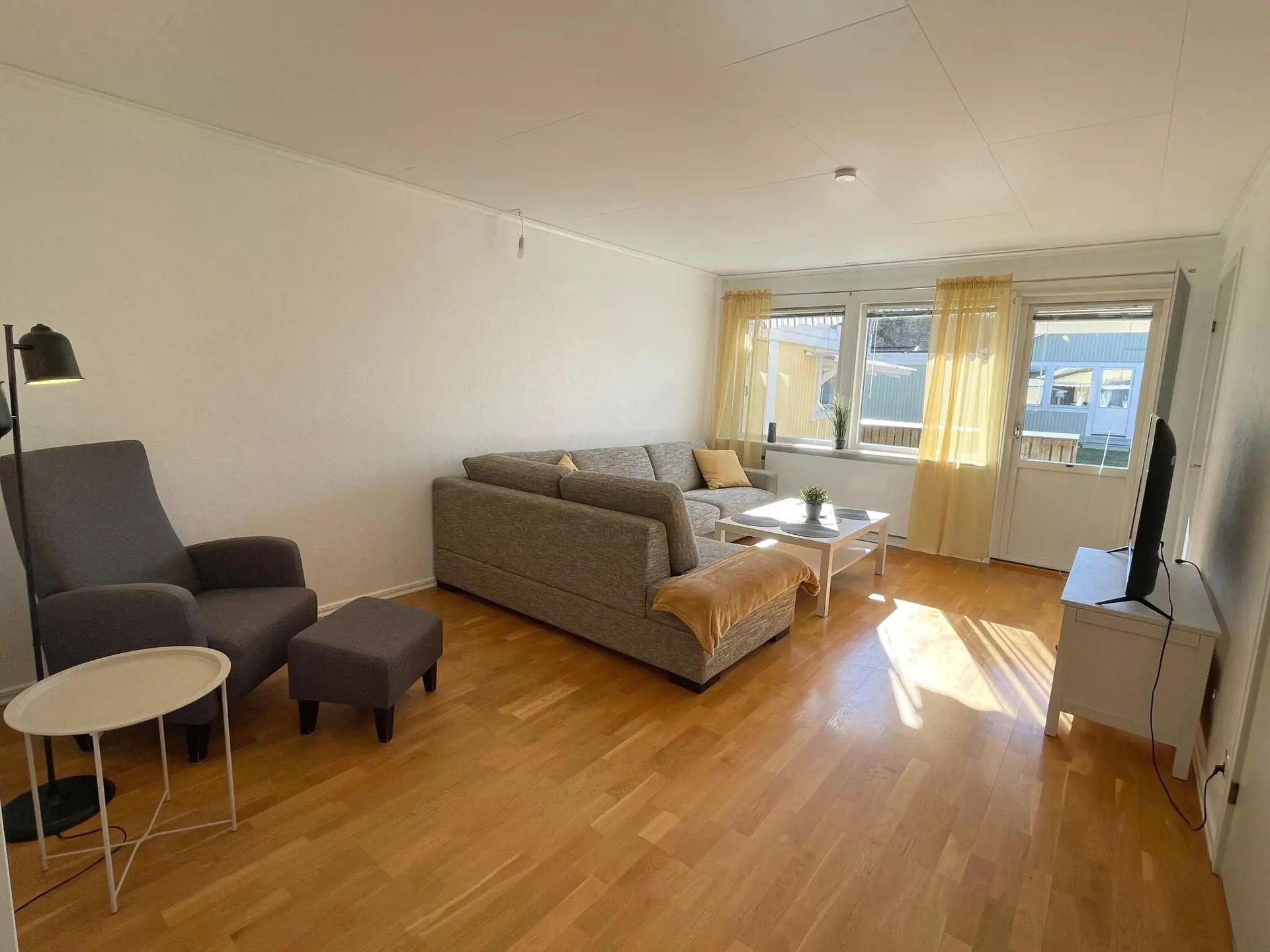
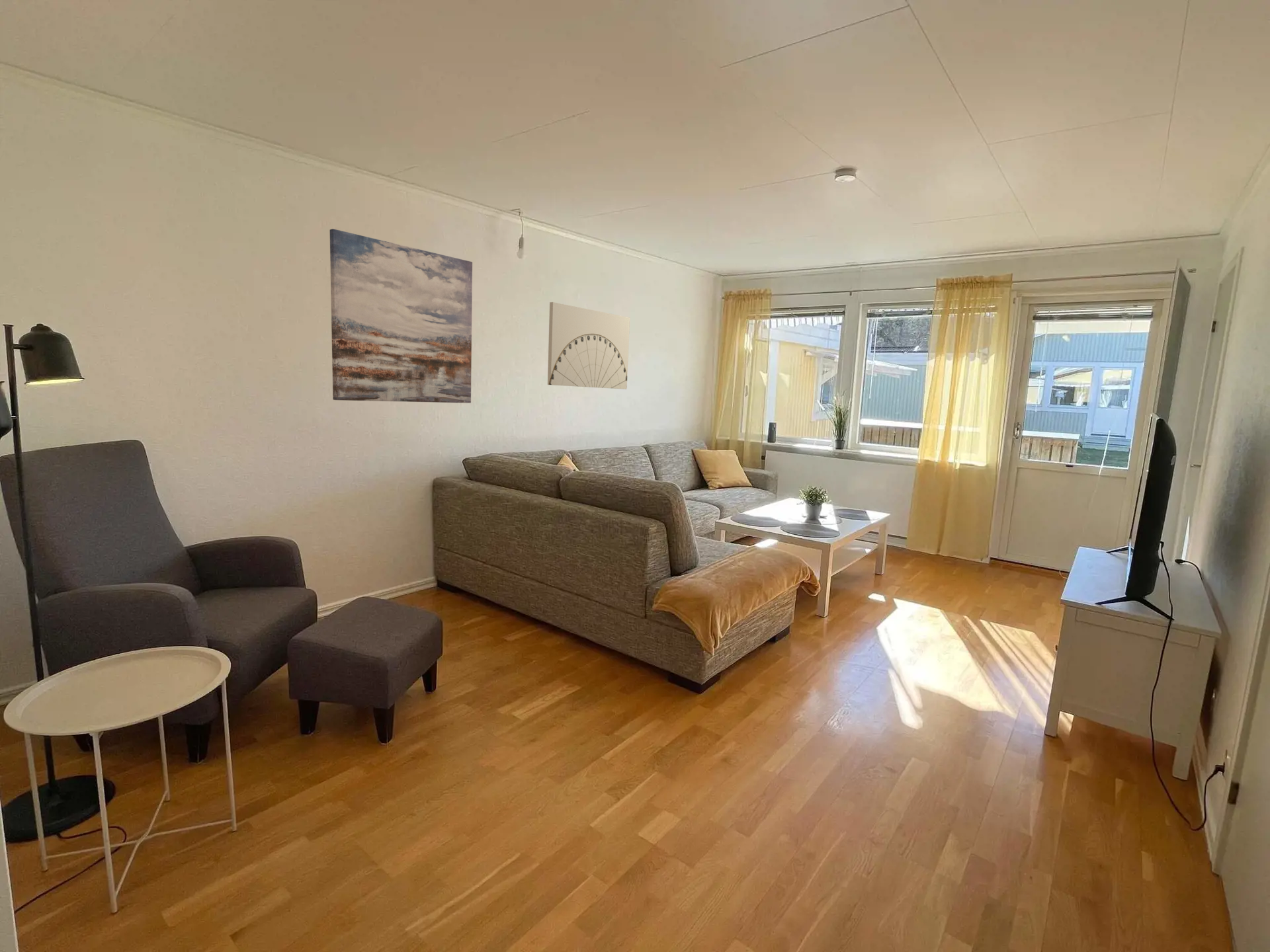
+ wall art [547,301,630,390]
+ wall art [329,228,473,404]
